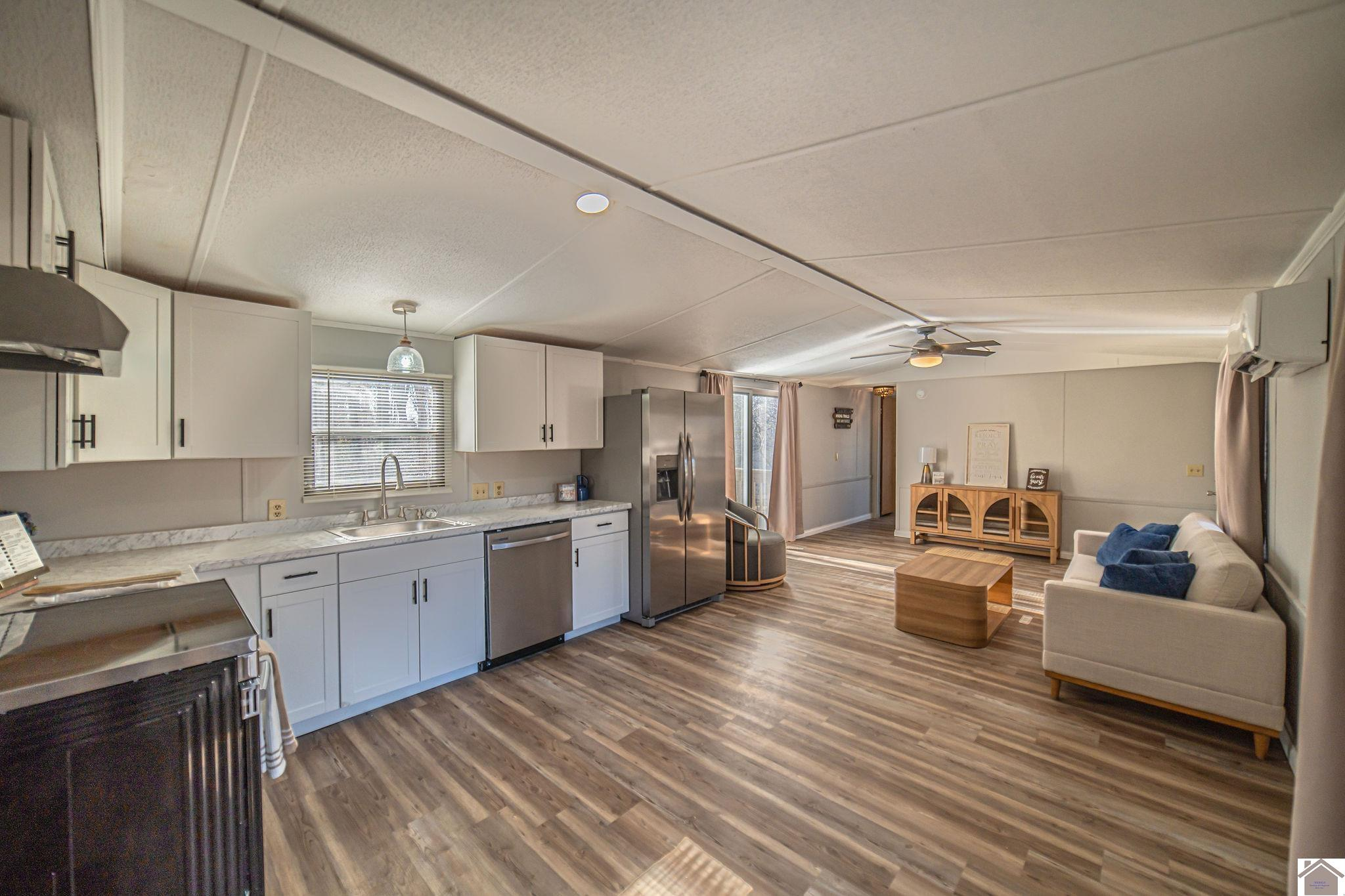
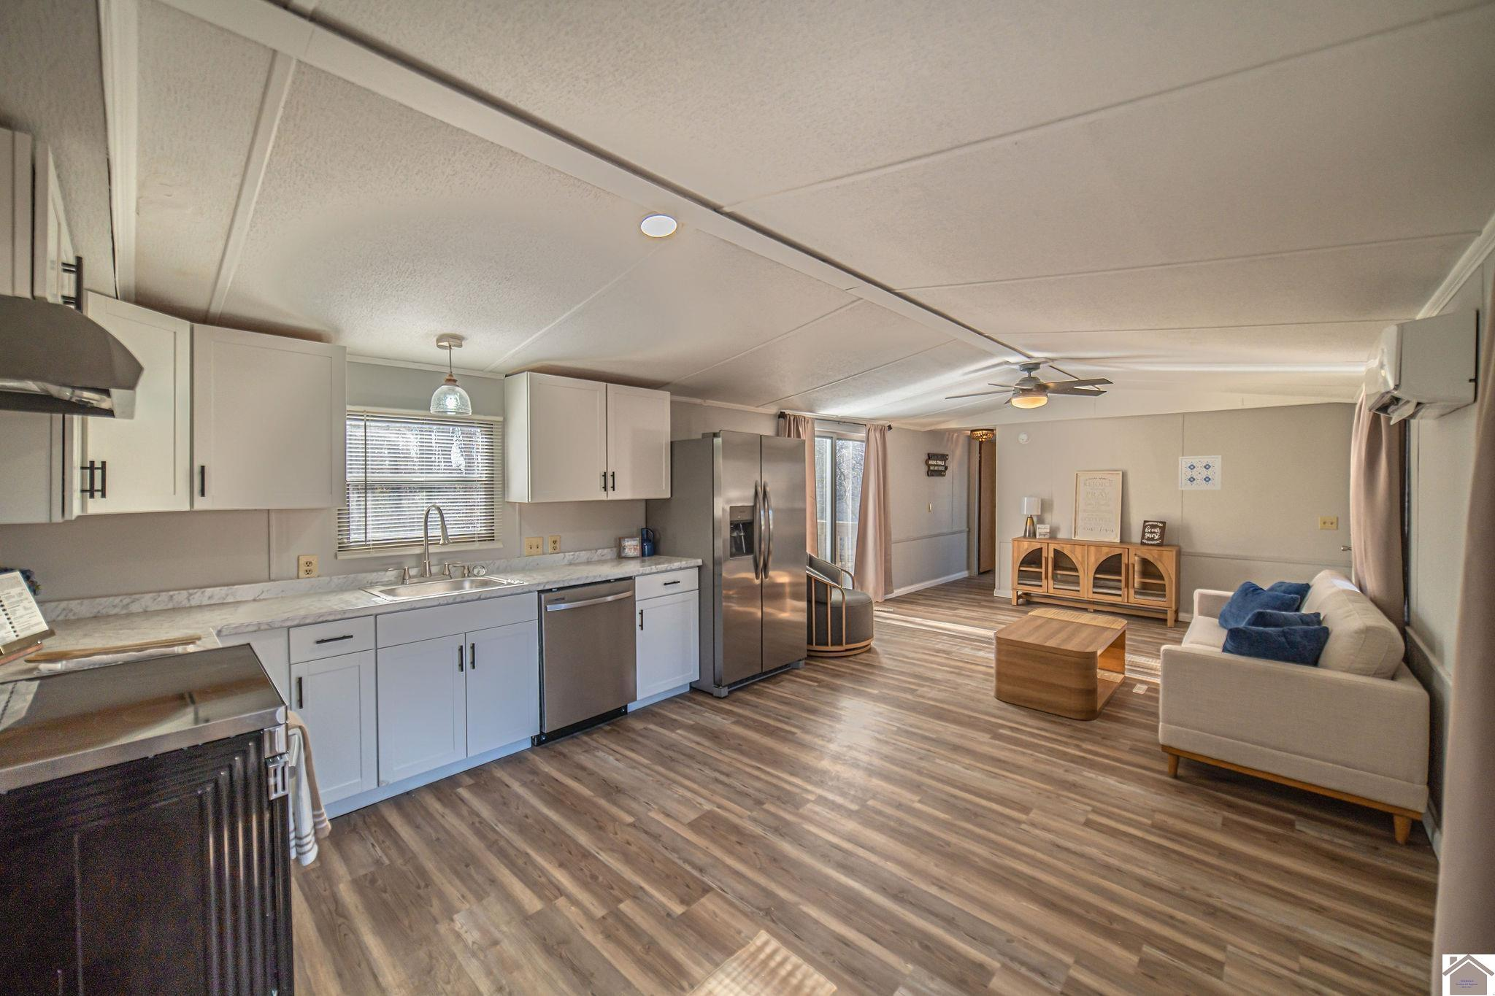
+ wall art [1178,455,1222,490]
